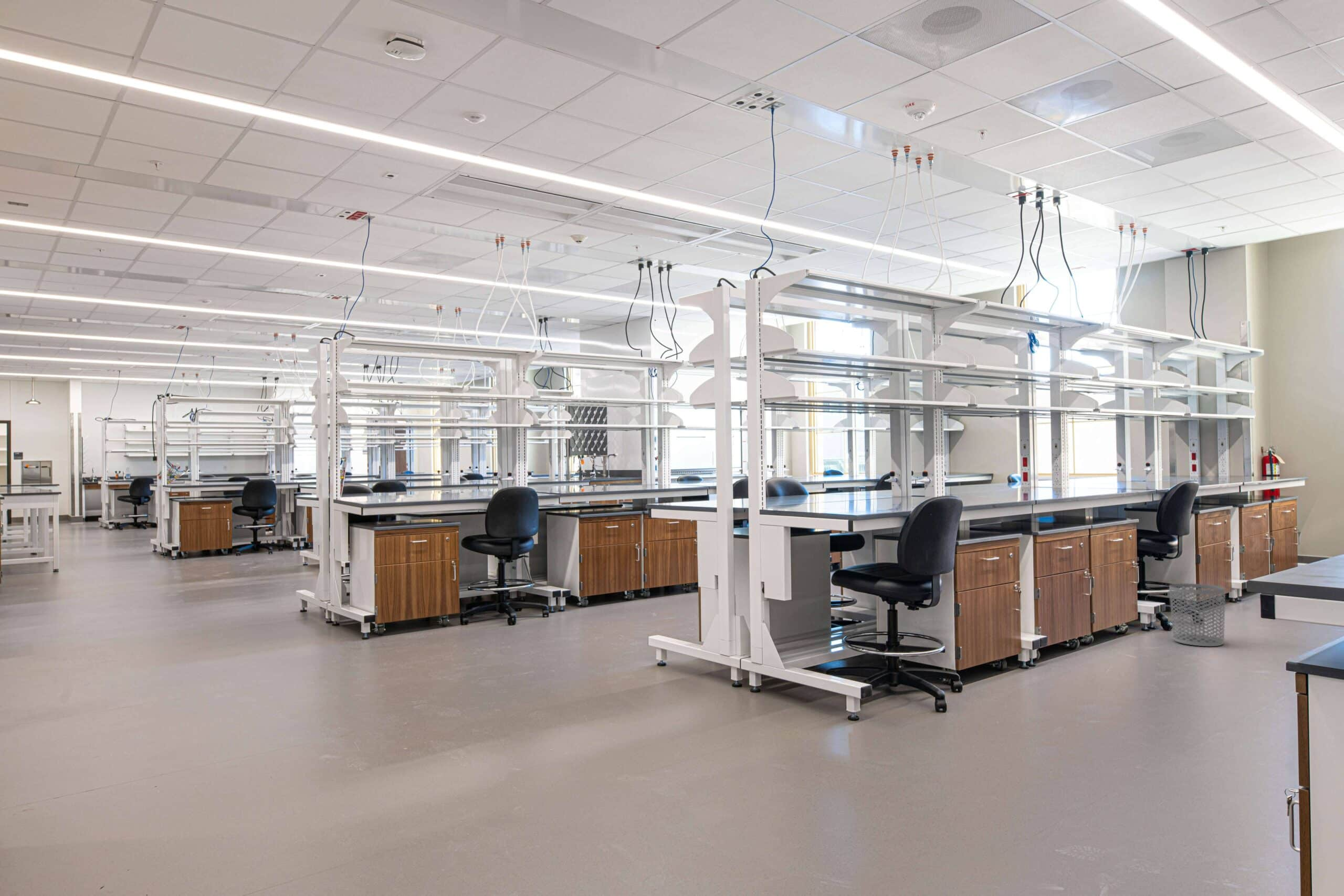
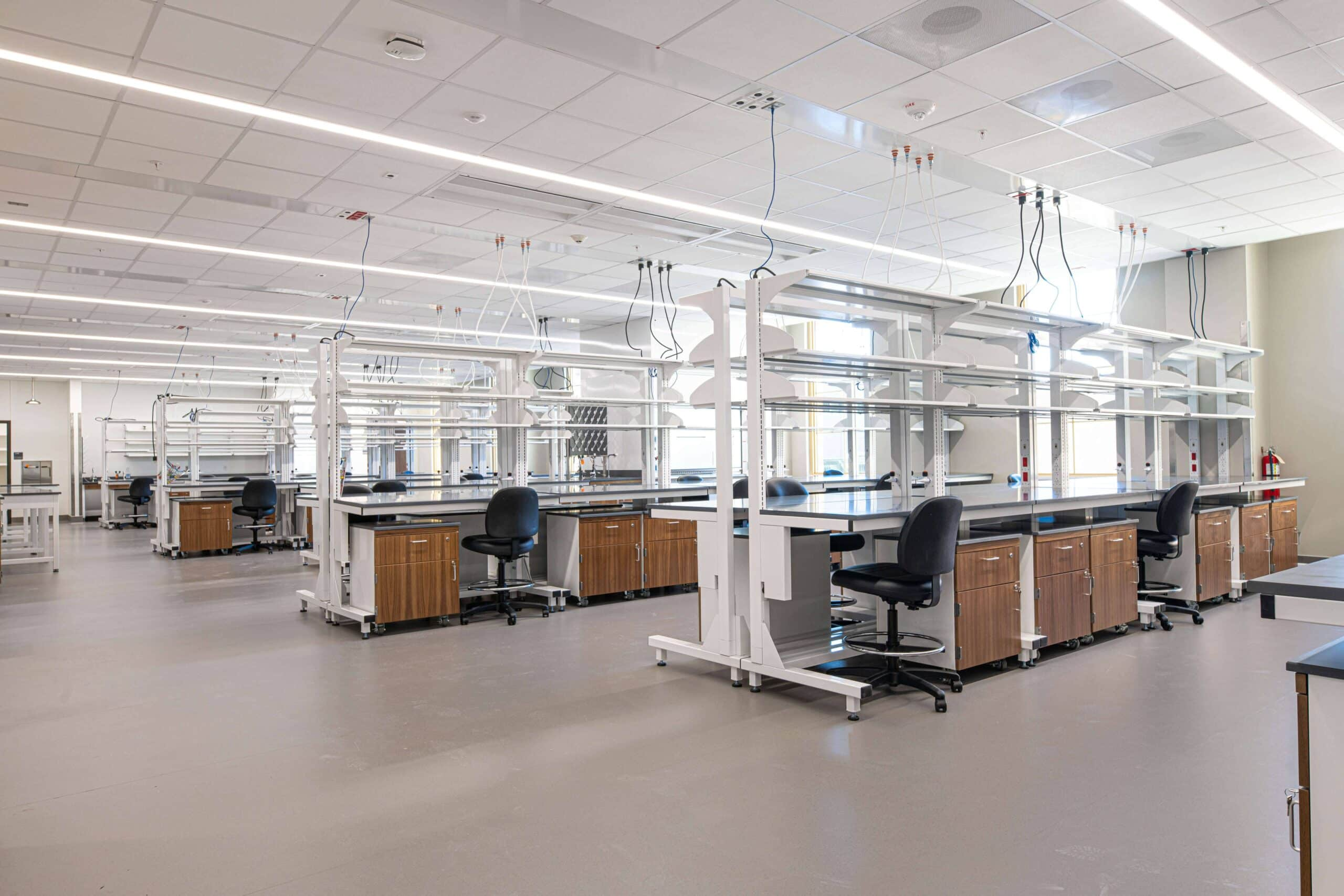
- waste bin [1169,583,1226,647]
